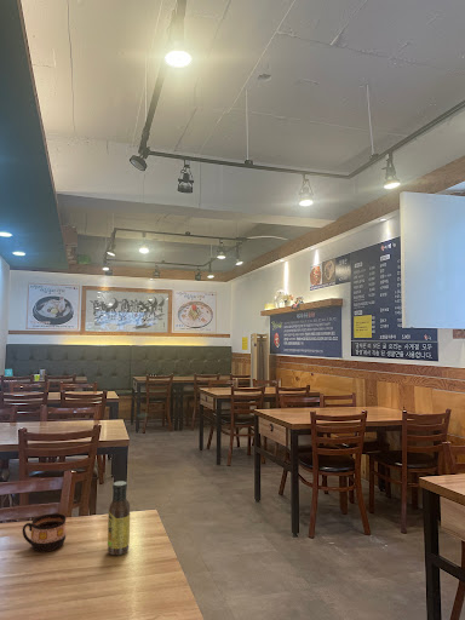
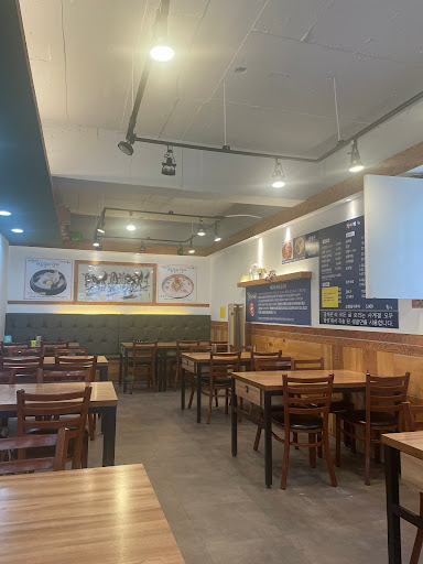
- sauce bottle [107,480,131,556]
- cup [22,512,67,553]
